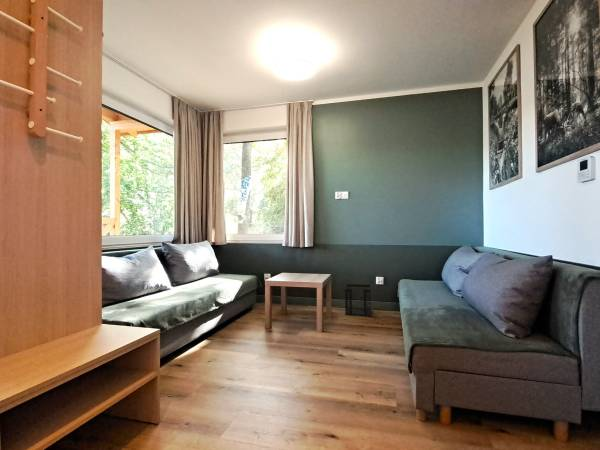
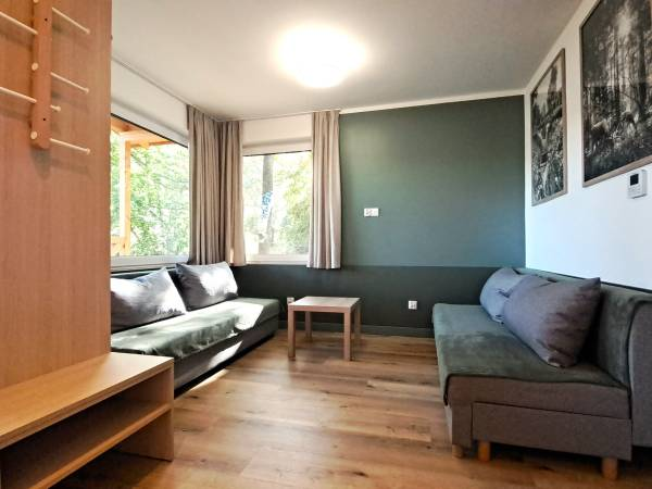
- wastebasket [344,283,372,318]
